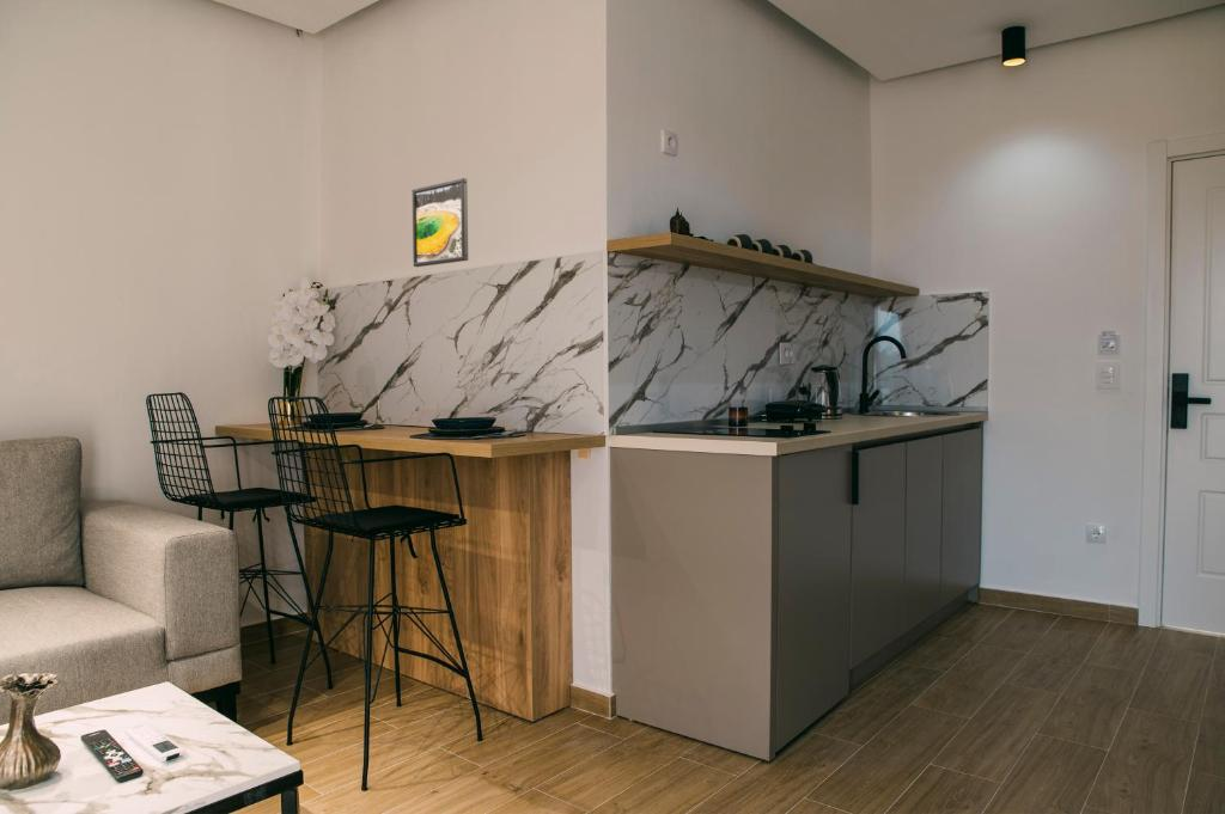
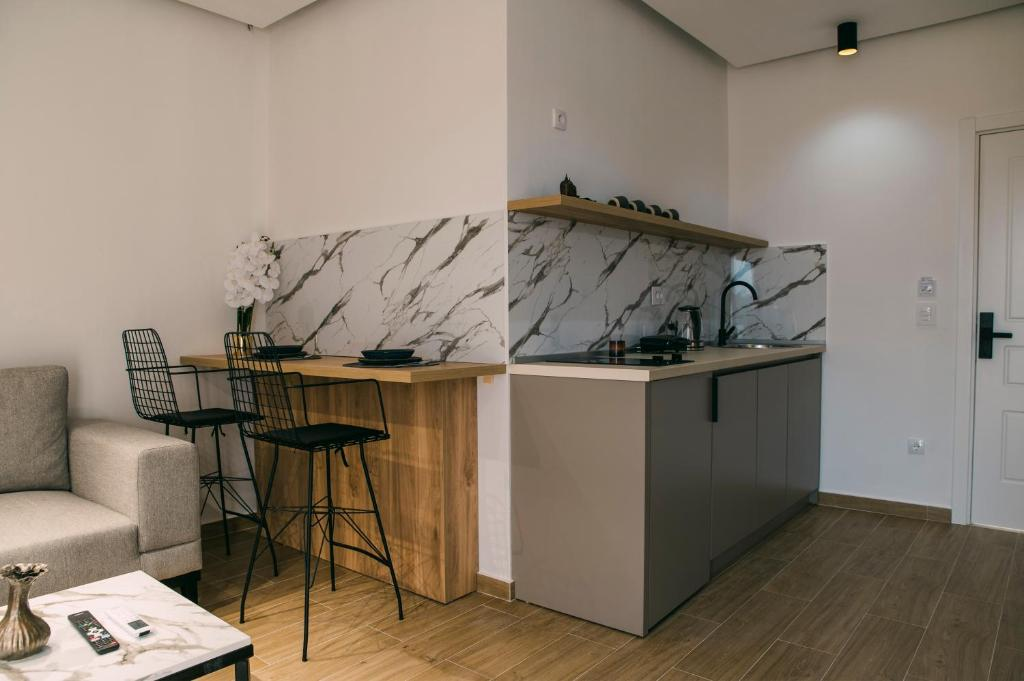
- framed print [412,177,469,268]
